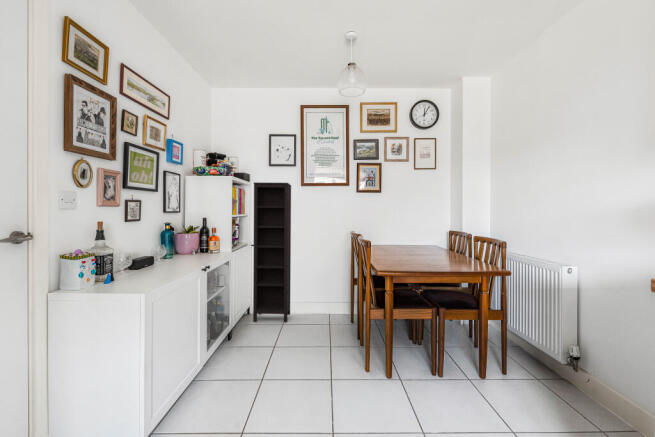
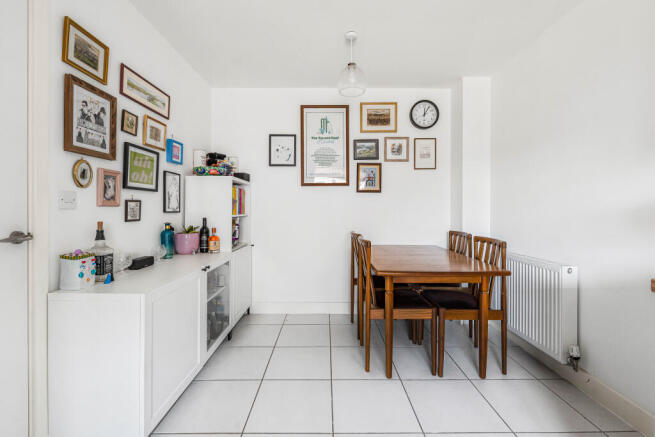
- bookcase [252,181,292,323]
